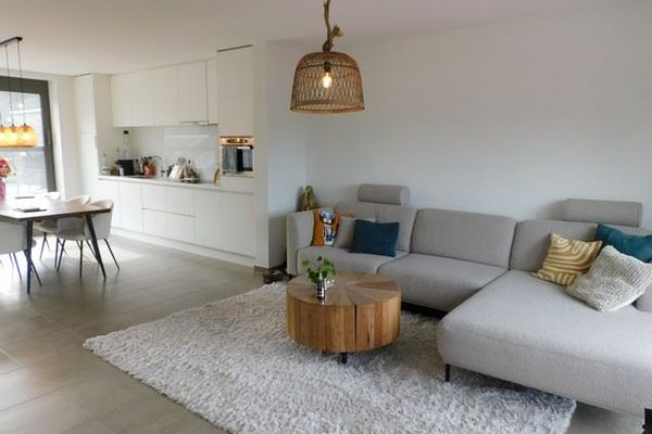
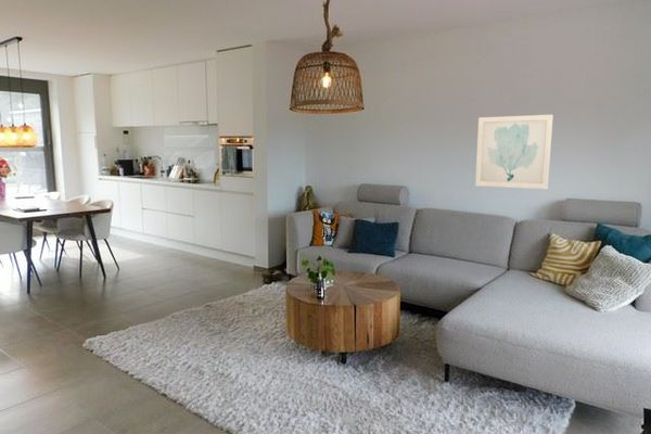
+ wall art [474,114,554,190]
